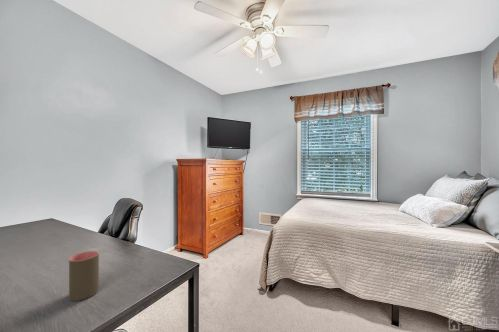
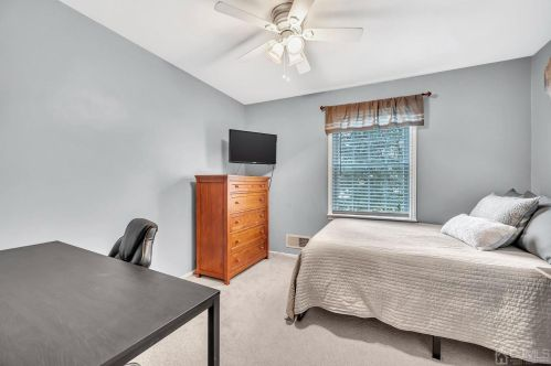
- cup [68,250,100,302]
